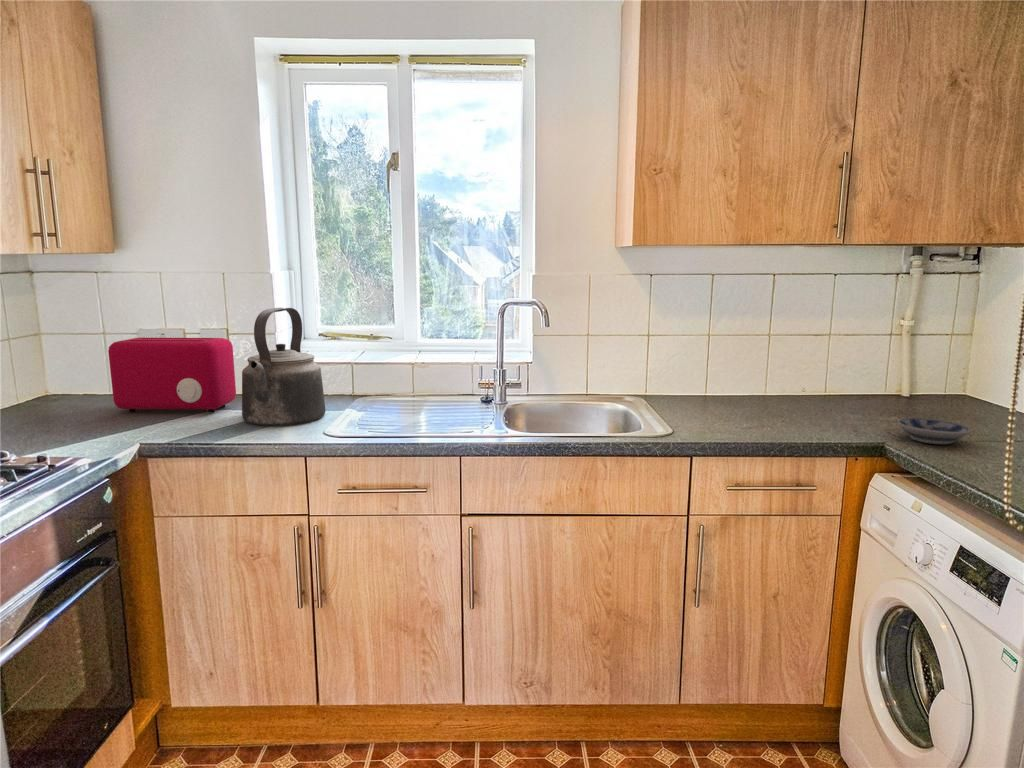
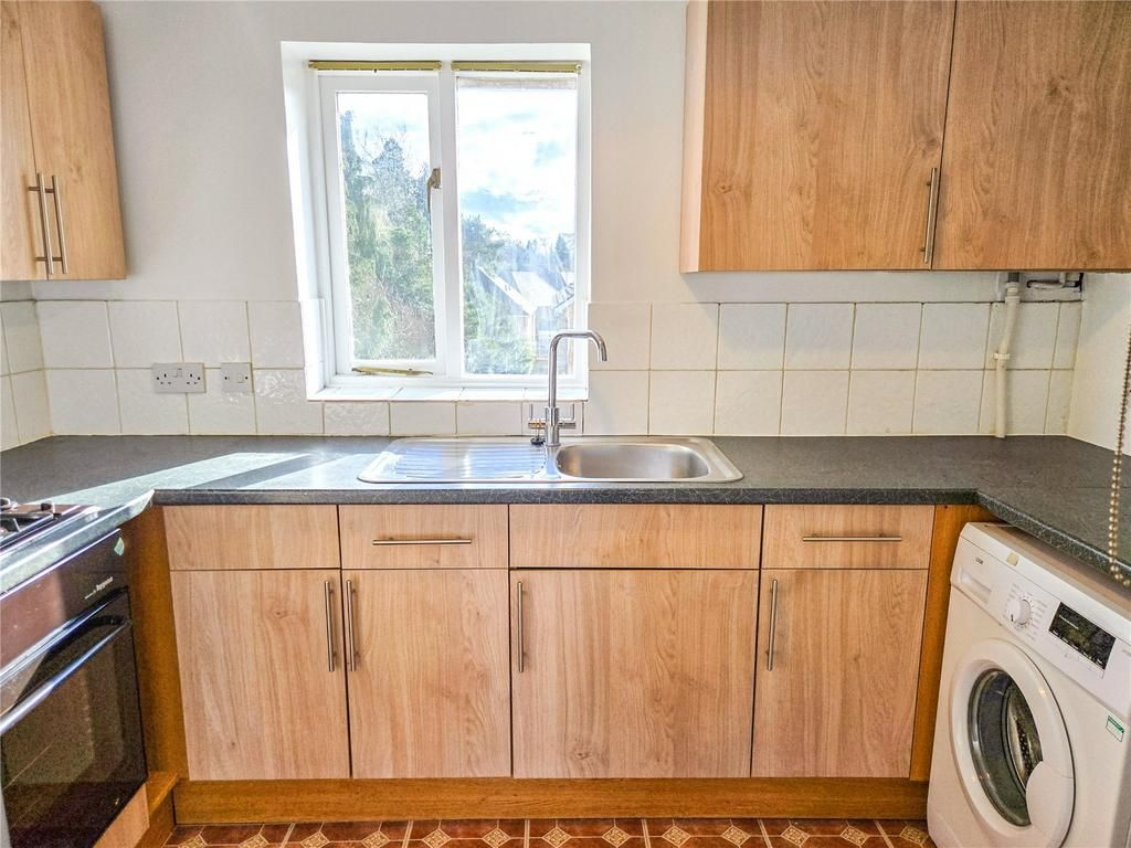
- bowl [897,417,971,445]
- kettle [241,307,327,426]
- toaster [107,337,237,414]
